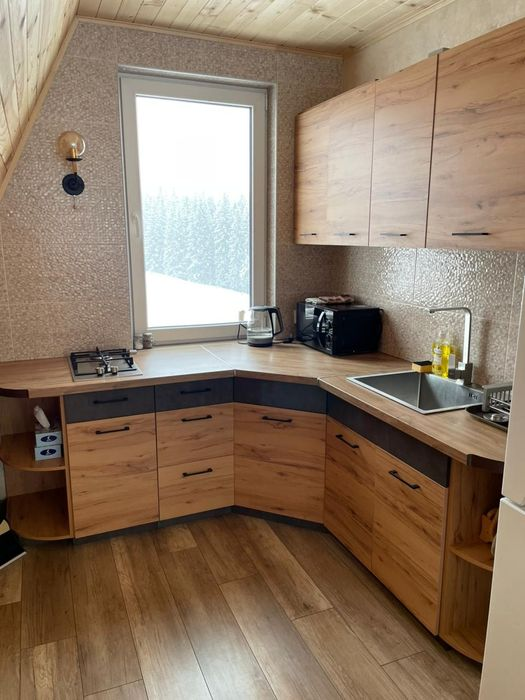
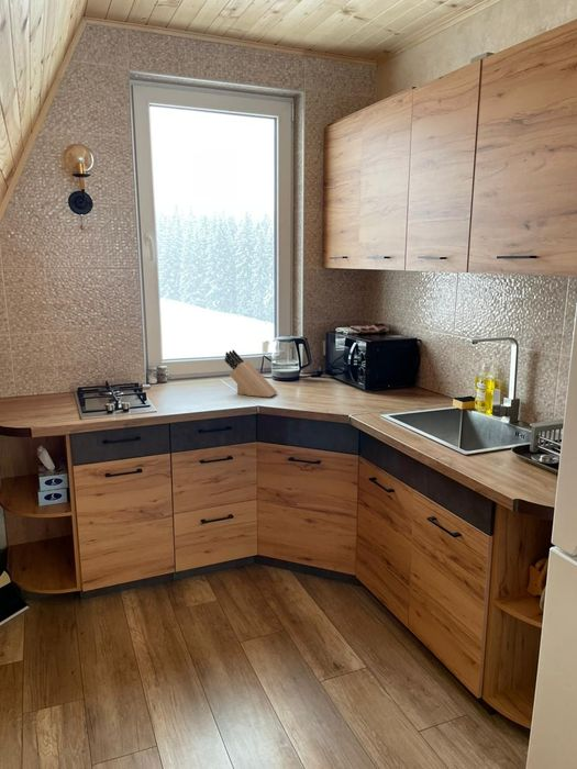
+ knife block [224,349,278,398]
